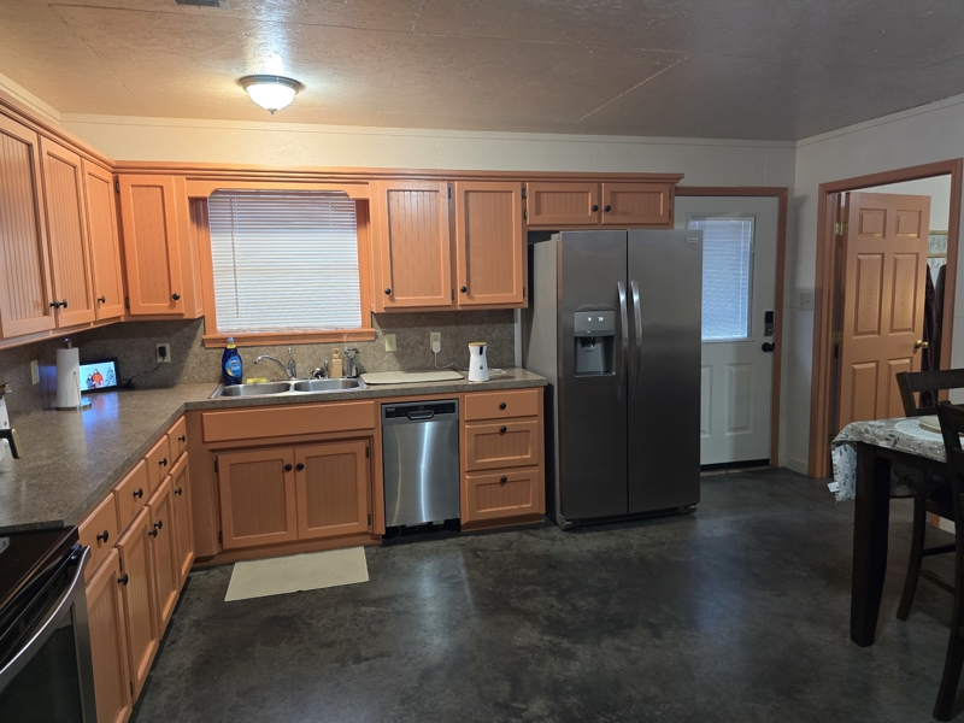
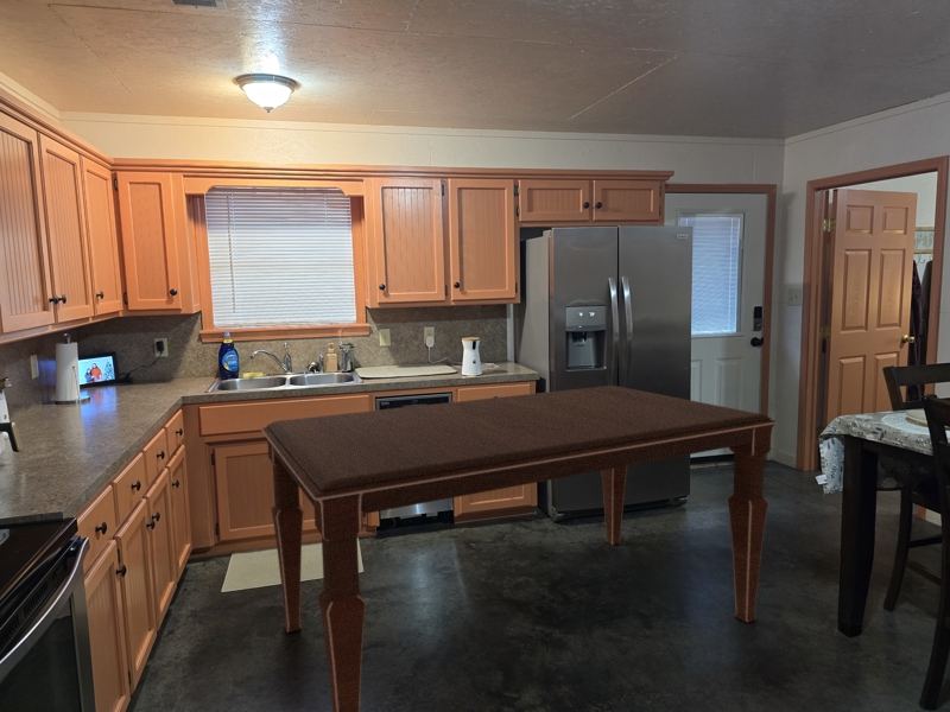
+ dining table [260,384,779,712]
